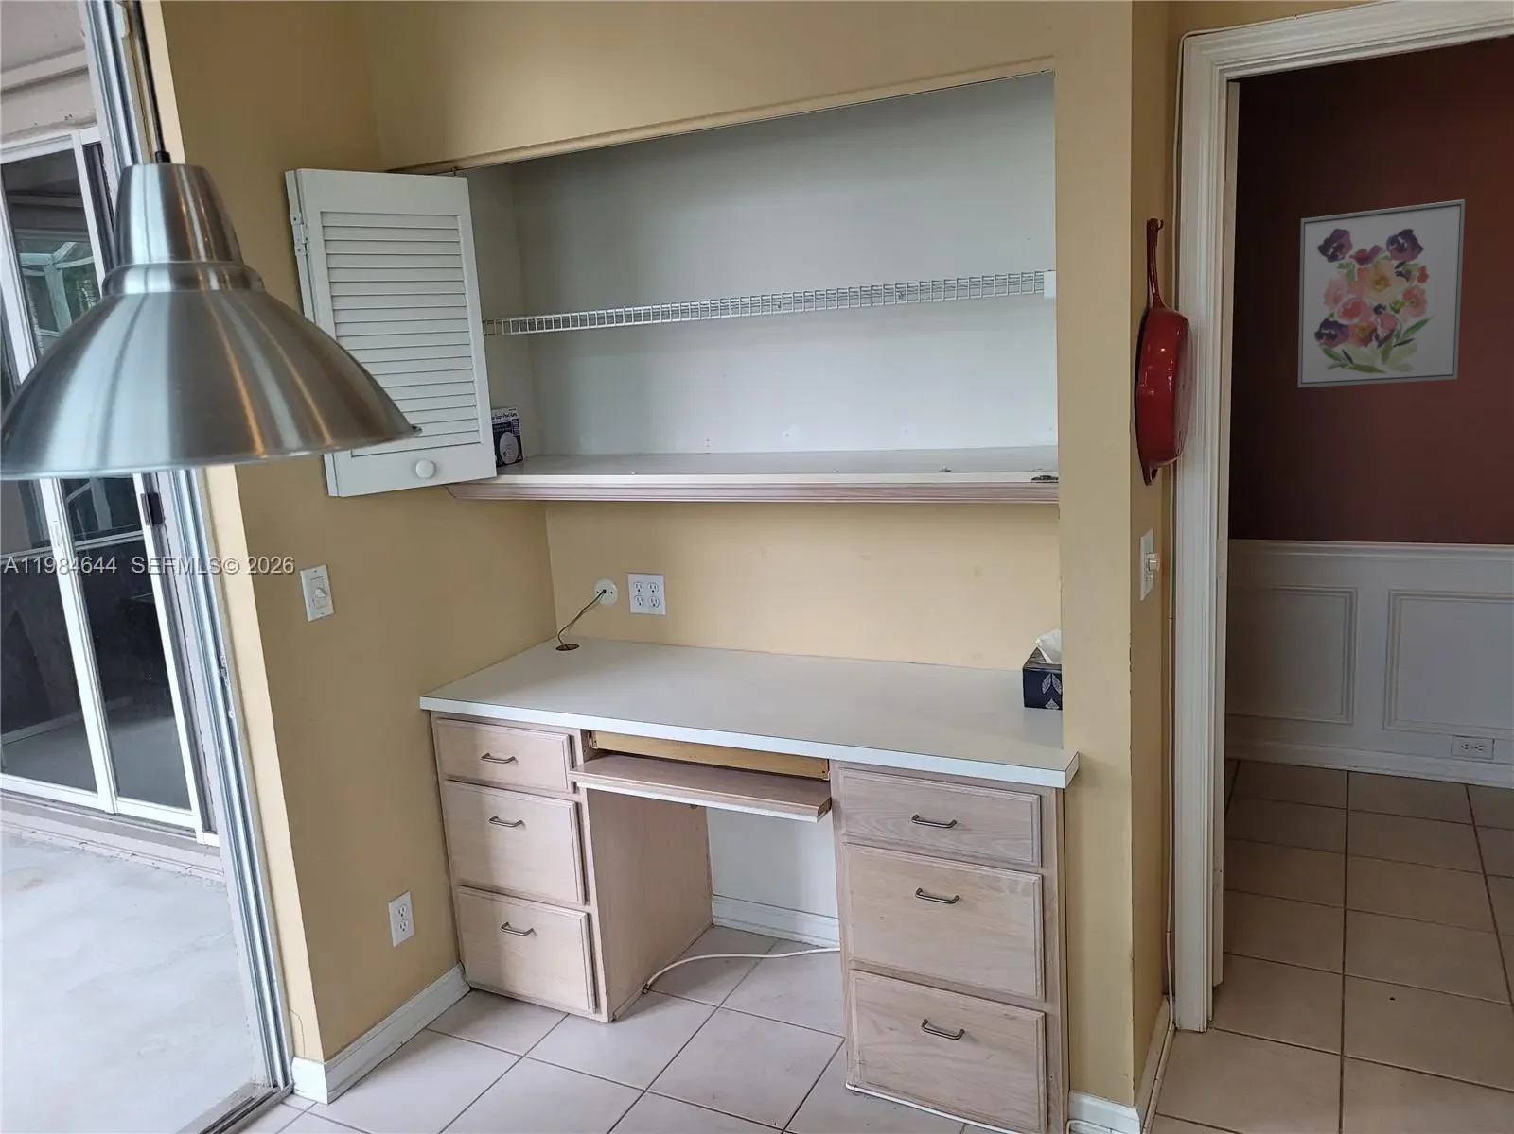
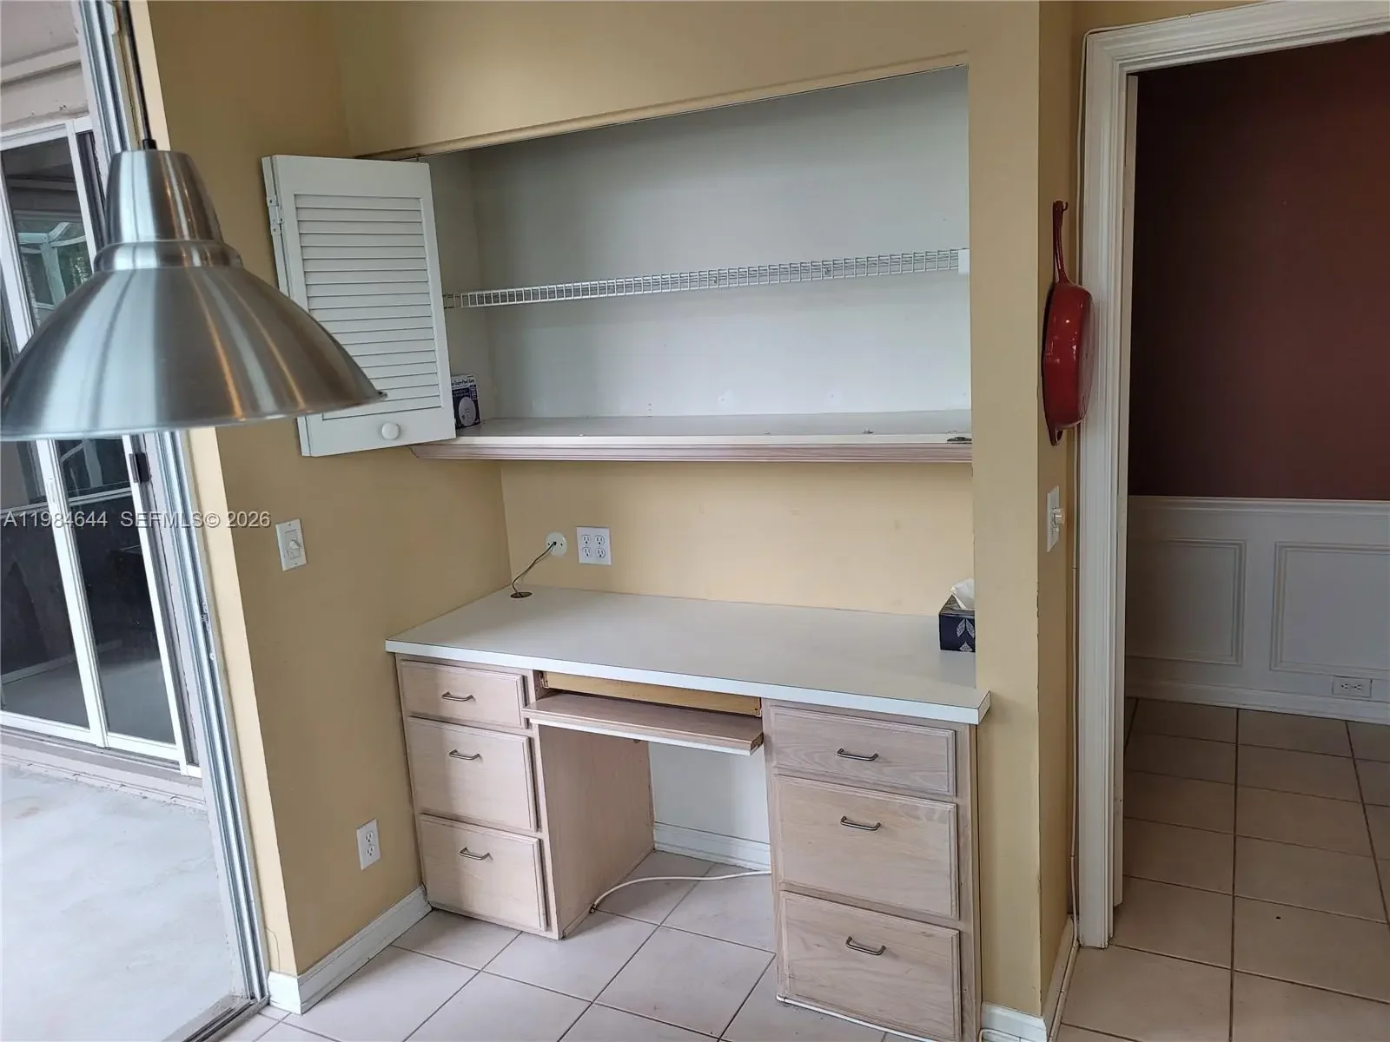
- wall art [1297,199,1466,388]
